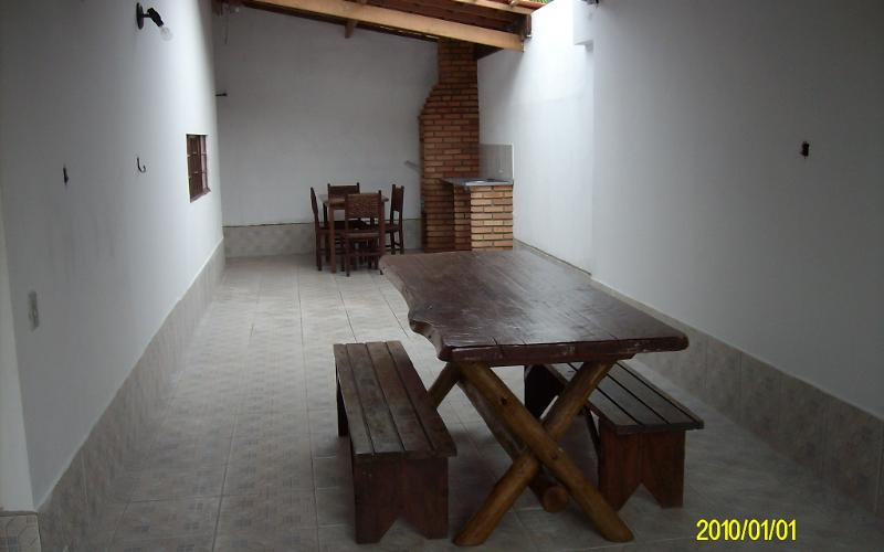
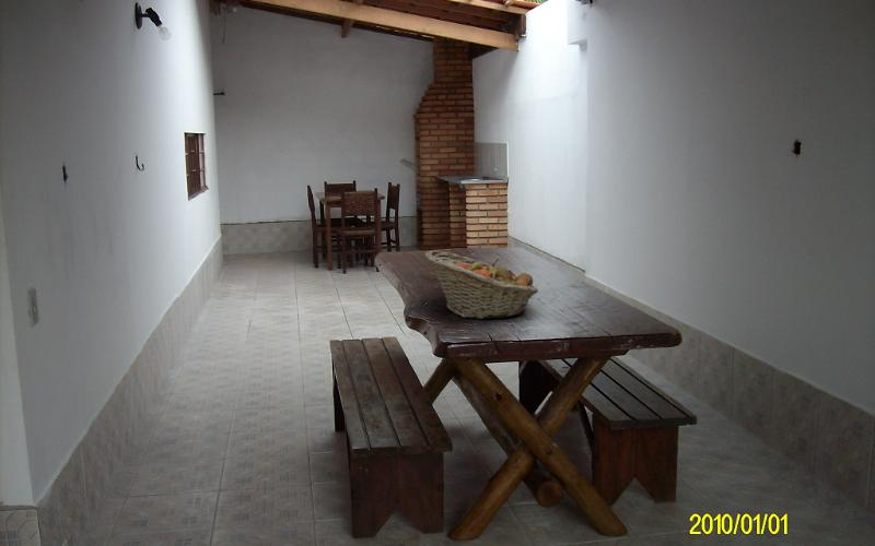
+ fruit basket [423,250,539,320]
